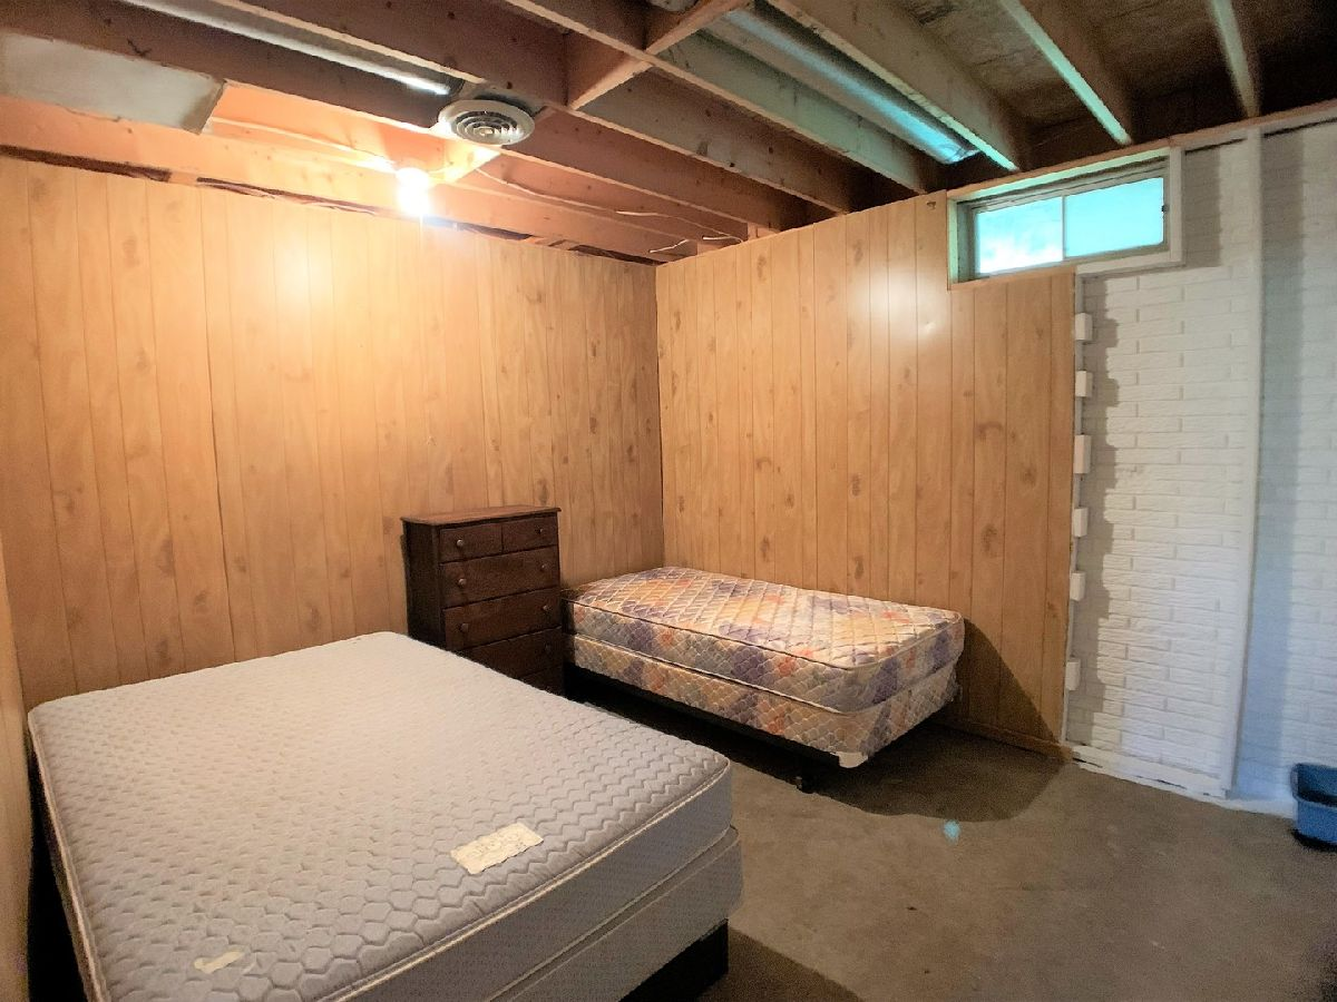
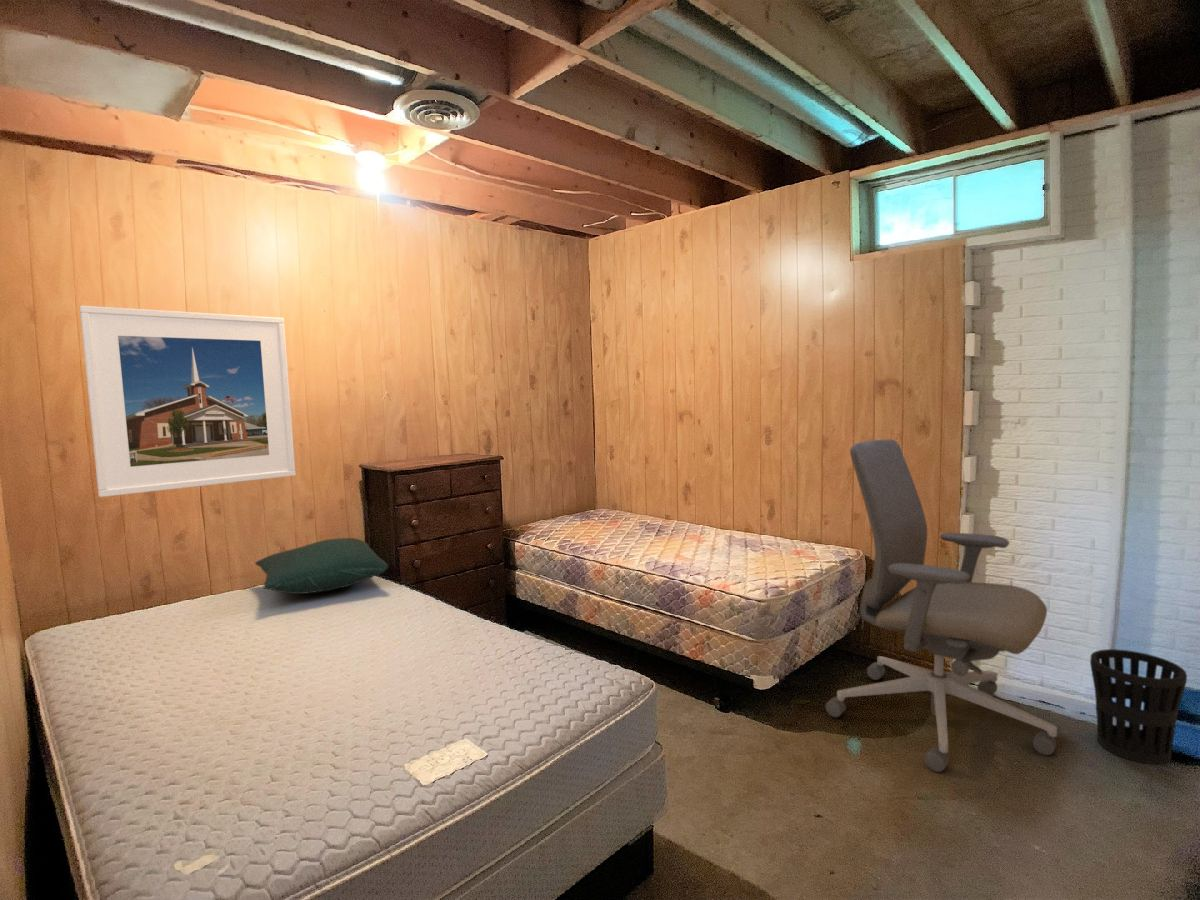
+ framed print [78,305,296,498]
+ wastebasket [1089,648,1188,765]
+ office chair [824,438,1058,773]
+ pillow [254,537,389,595]
